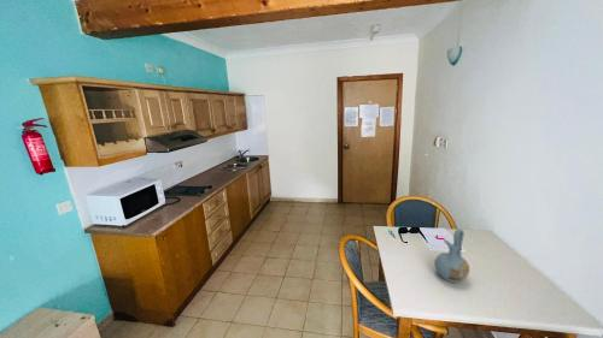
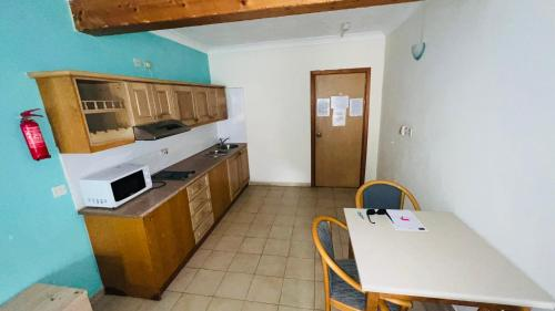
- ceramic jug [433,227,470,284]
